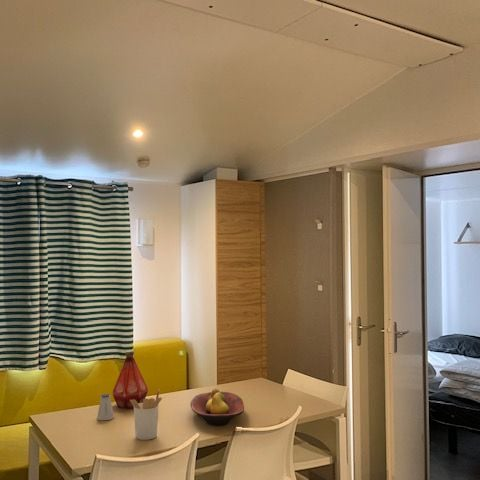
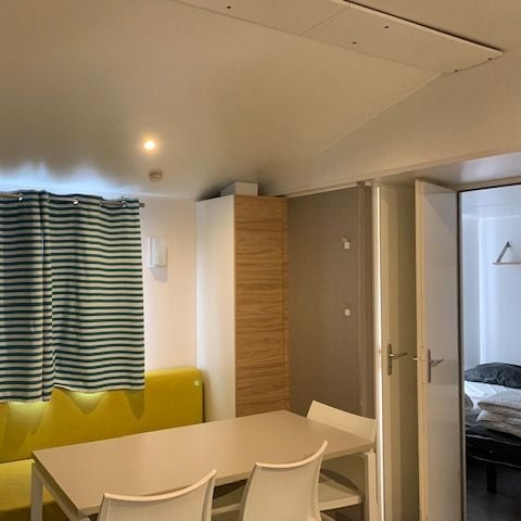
- fruit bowl [190,388,245,427]
- saltshaker [96,393,115,421]
- utensil holder [130,388,163,441]
- bottle [111,350,149,410]
